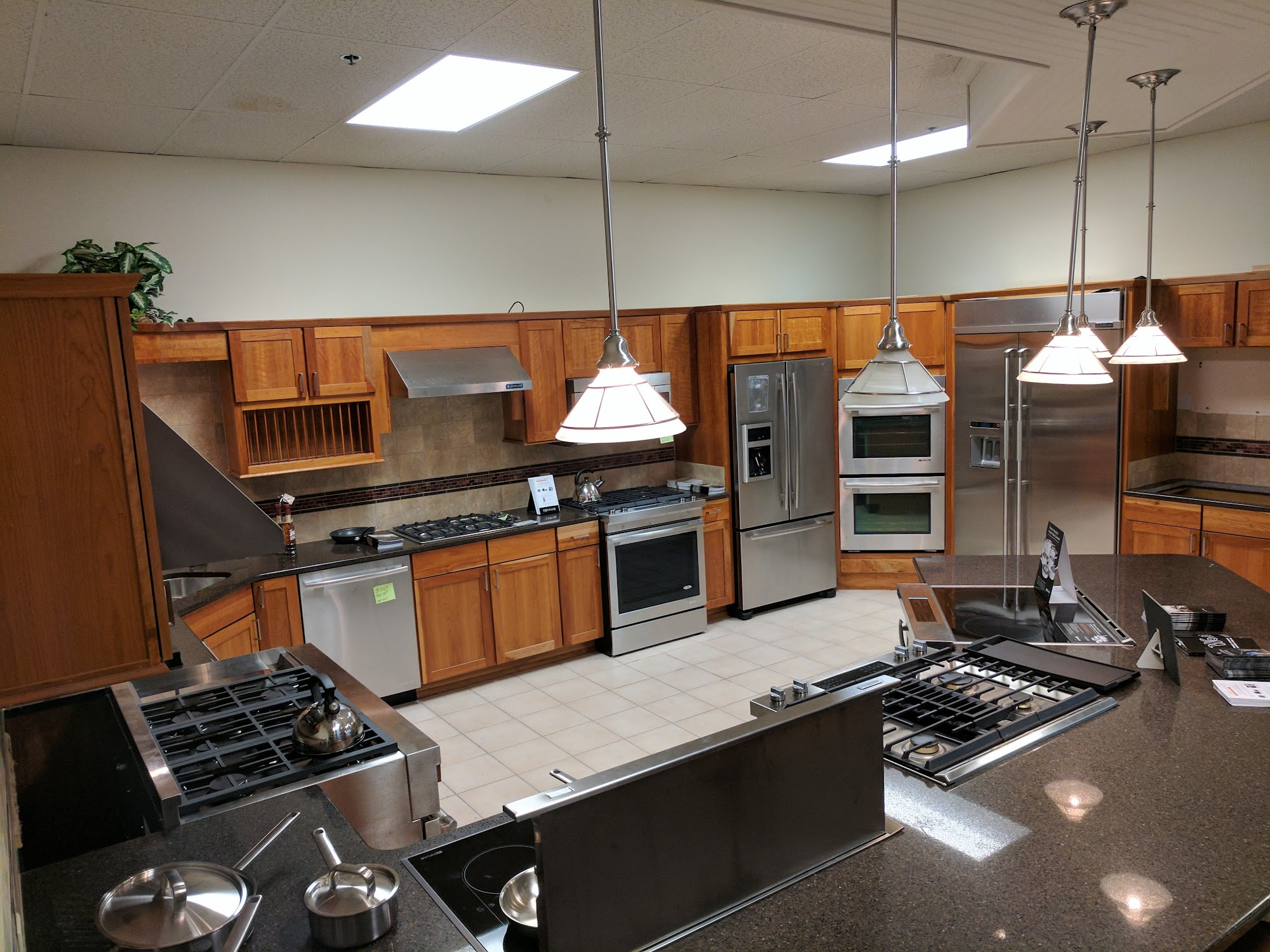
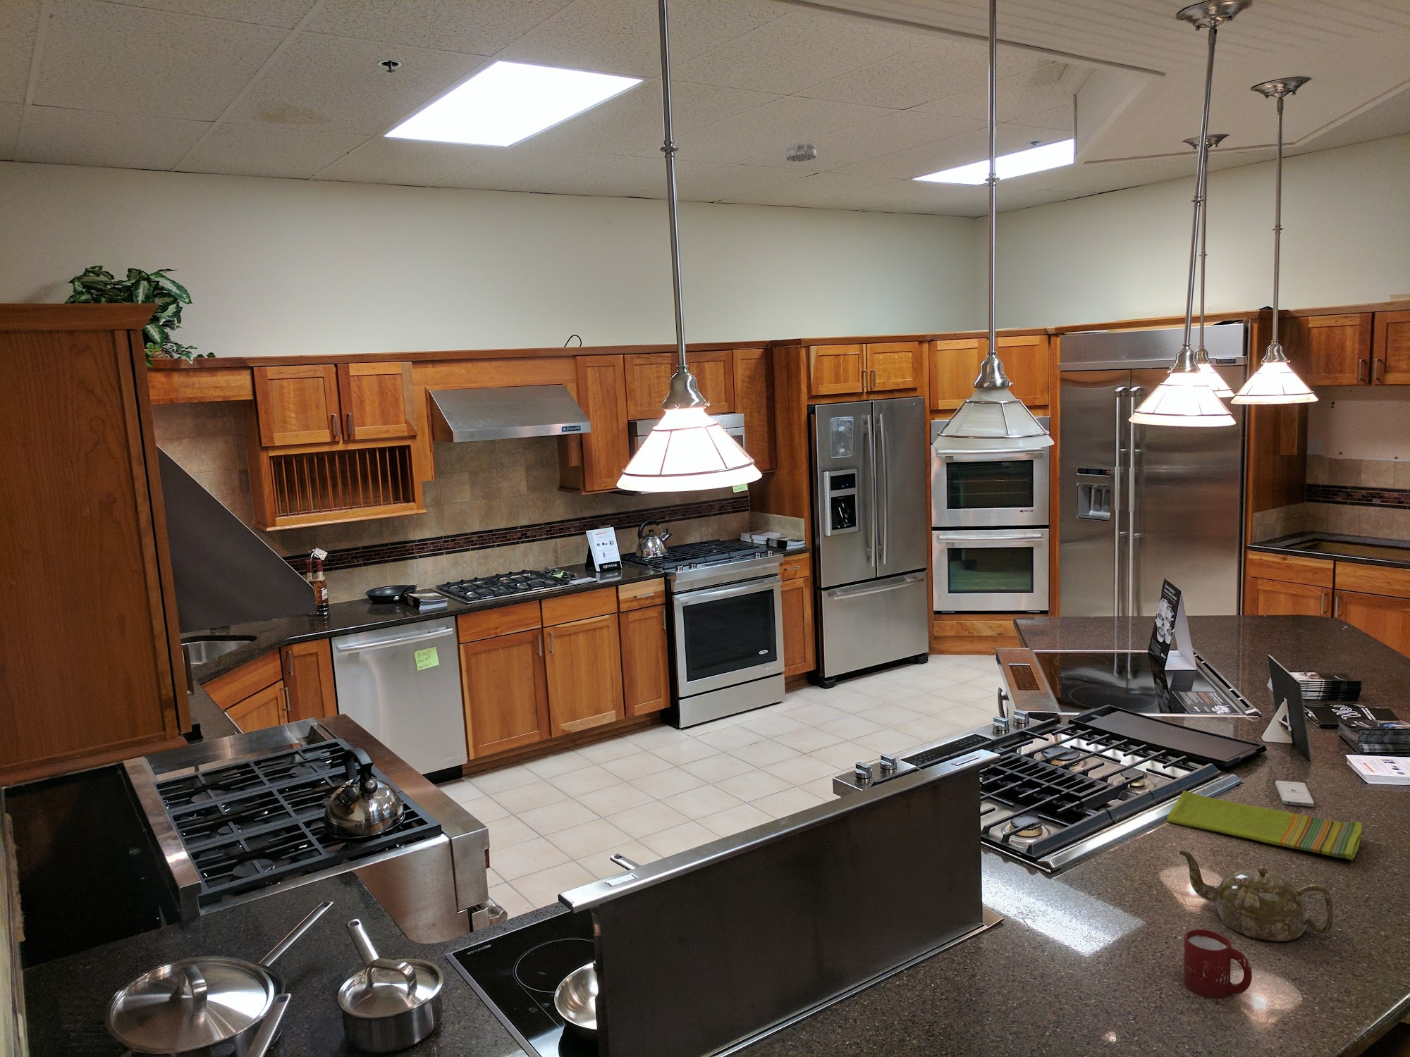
+ teapot [1179,849,1335,942]
+ cup [1184,928,1252,999]
+ smartphone [1275,781,1315,807]
+ smoke detector [785,143,817,162]
+ dish towel [1166,789,1362,860]
